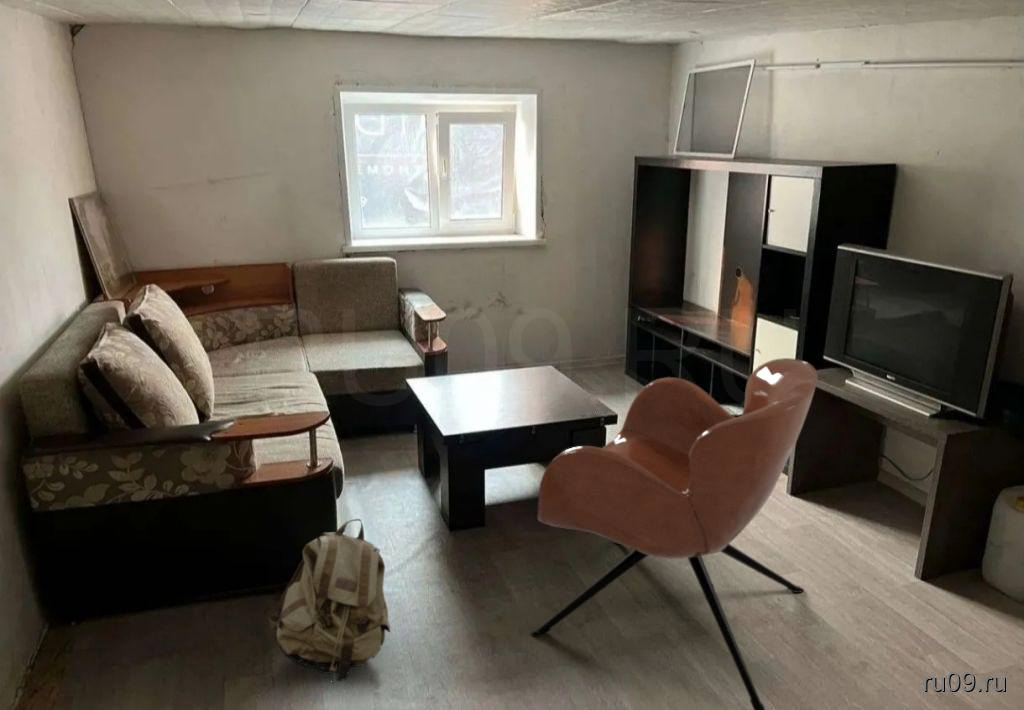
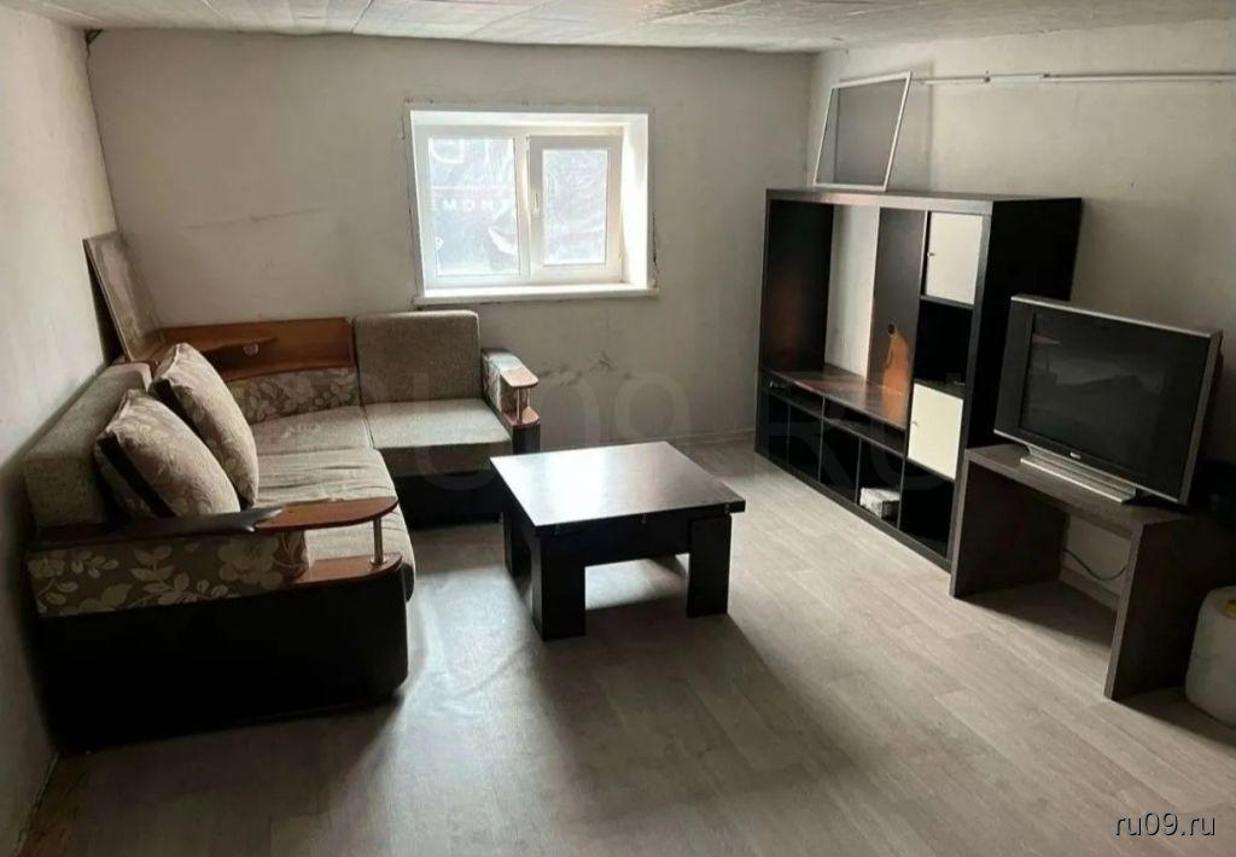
- armchair [529,357,819,710]
- backpack [268,518,391,683]
